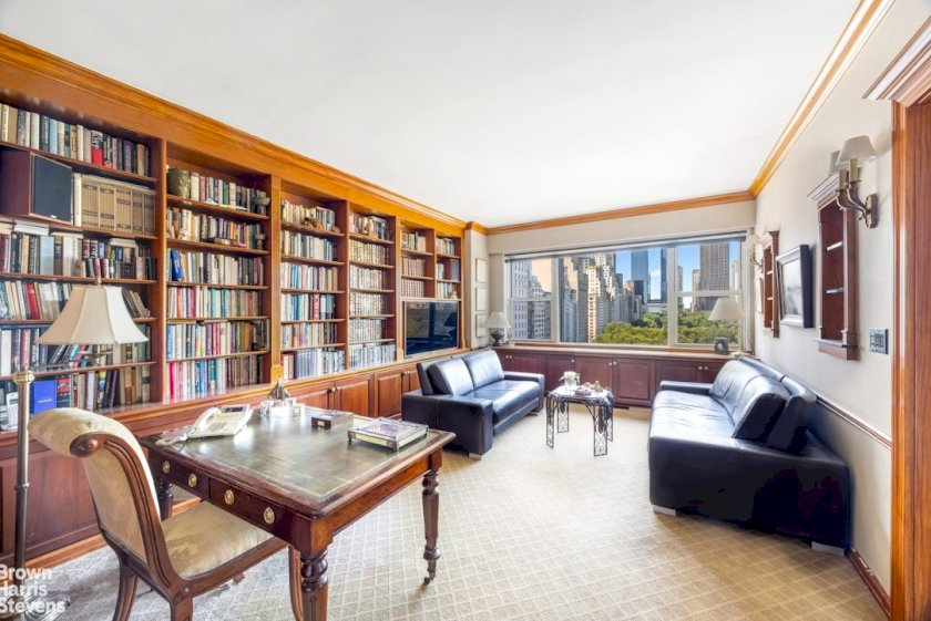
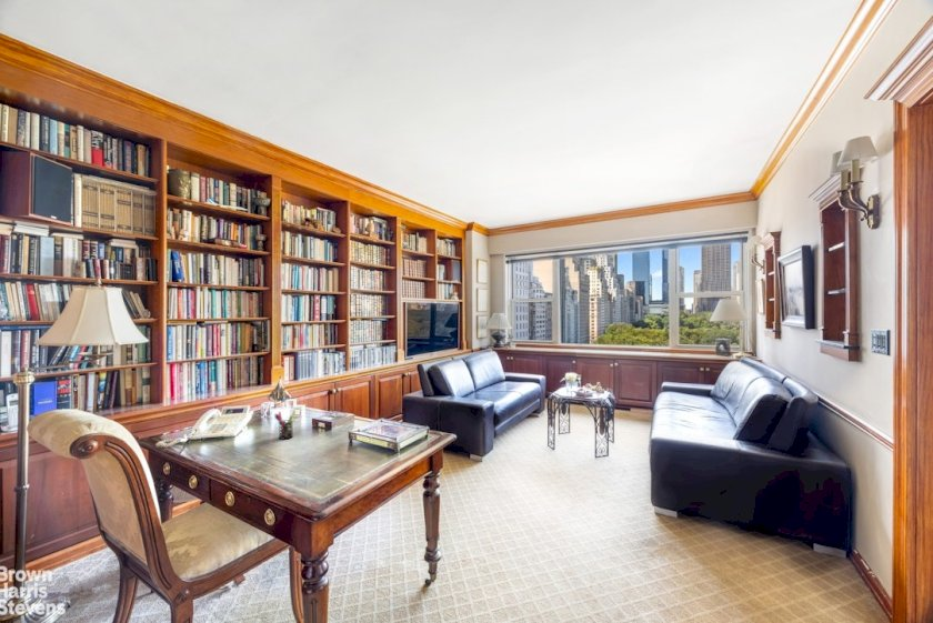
+ pen holder [273,410,295,441]
